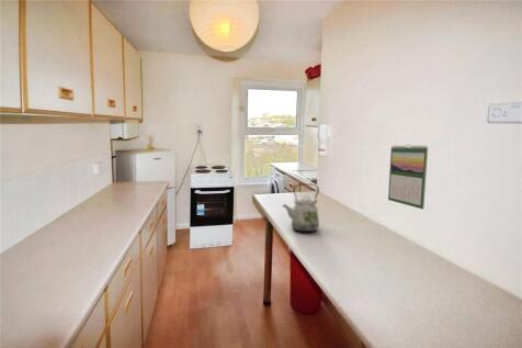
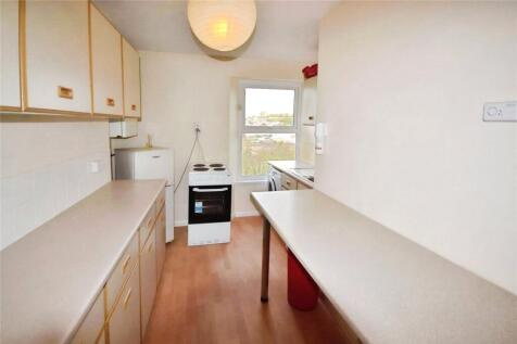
- calendar [387,144,429,211]
- kettle [282,182,320,233]
